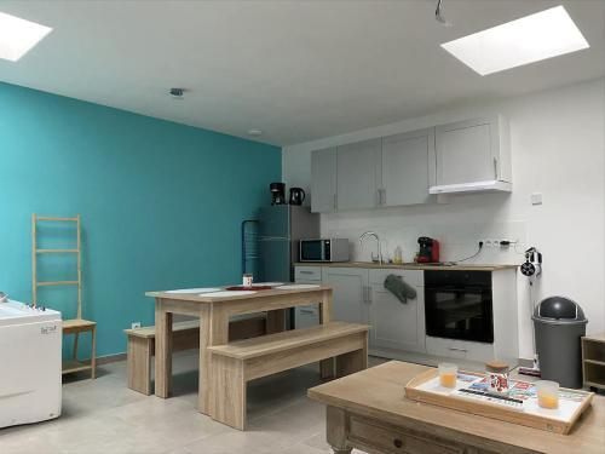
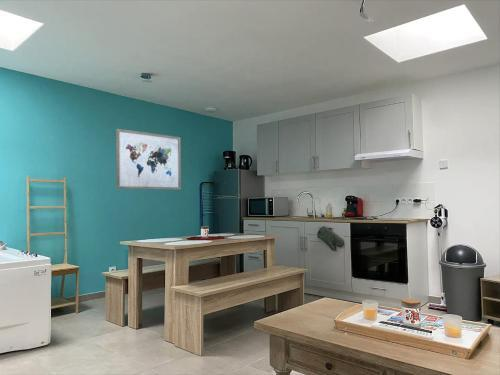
+ wall art [115,128,182,190]
